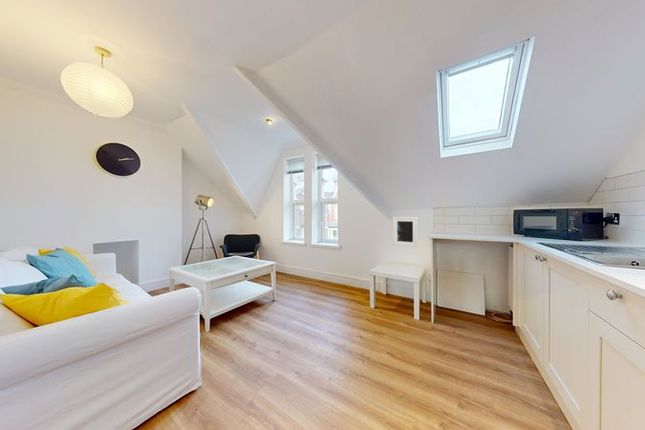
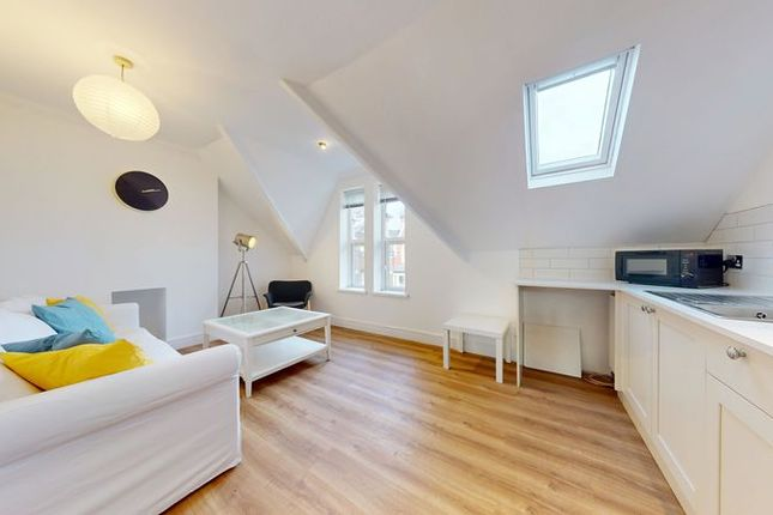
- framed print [392,216,419,248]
